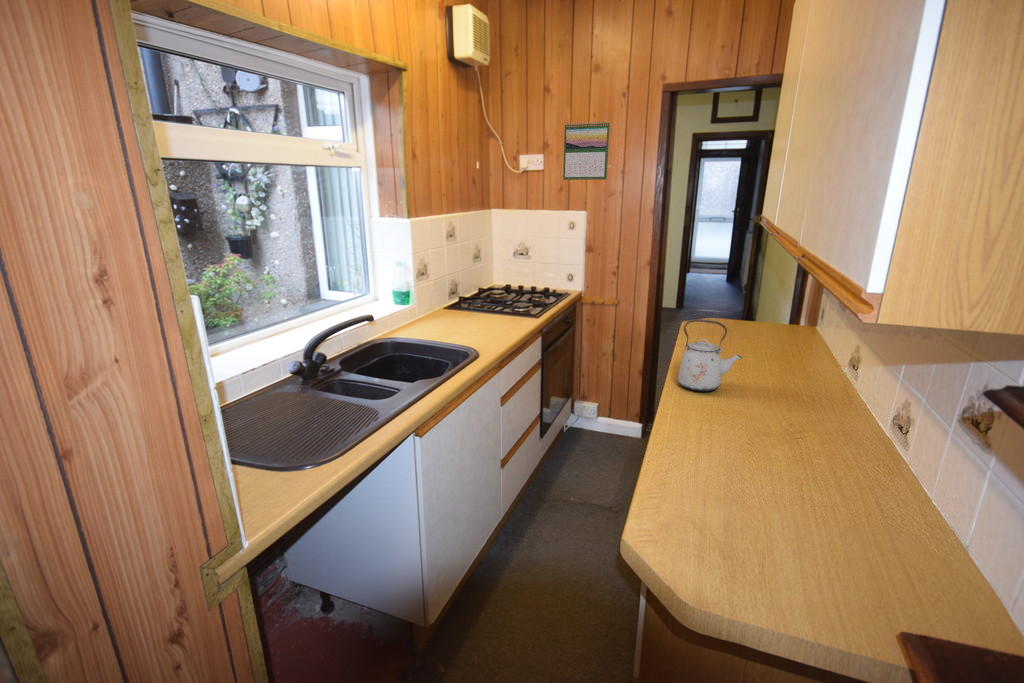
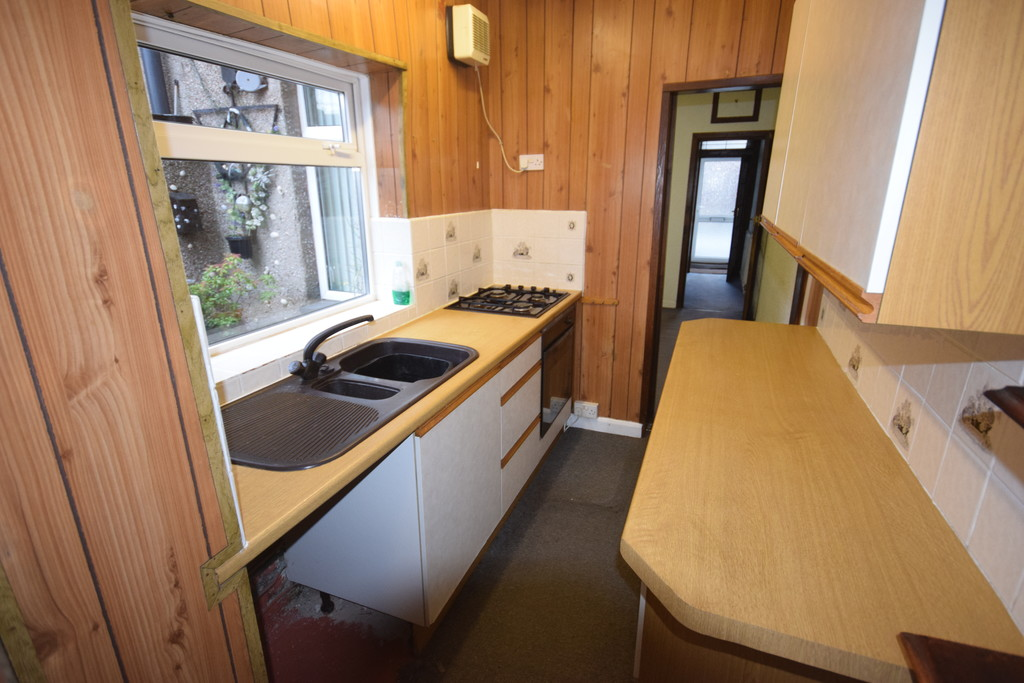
- calendar [562,120,611,181]
- kettle [677,318,743,393]
